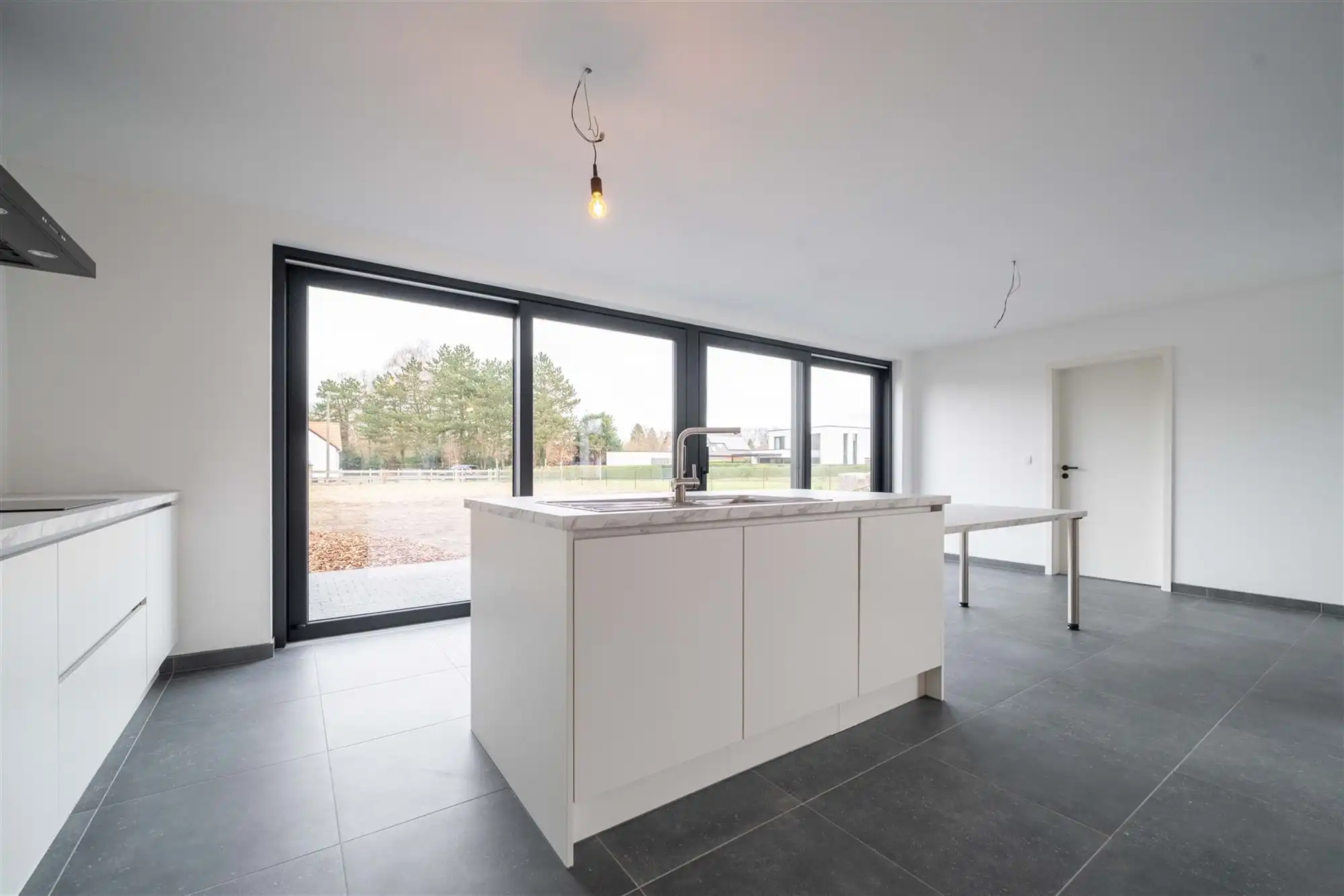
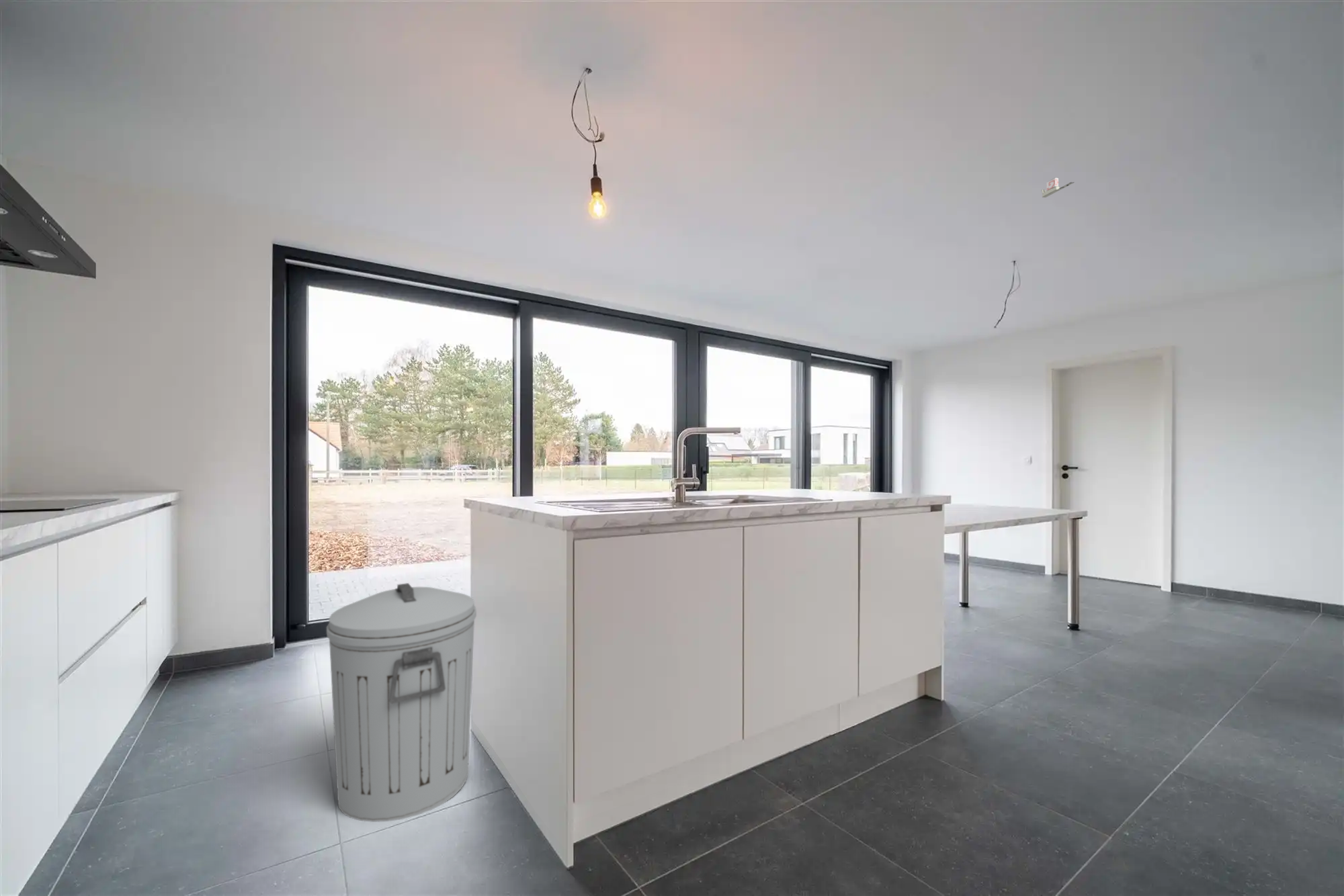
+ trash can [326,582,477,823]
+ tape dispenser [1040,177,1075,198]
